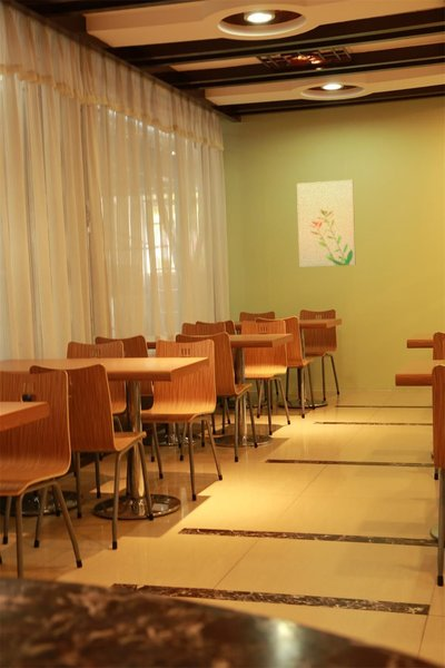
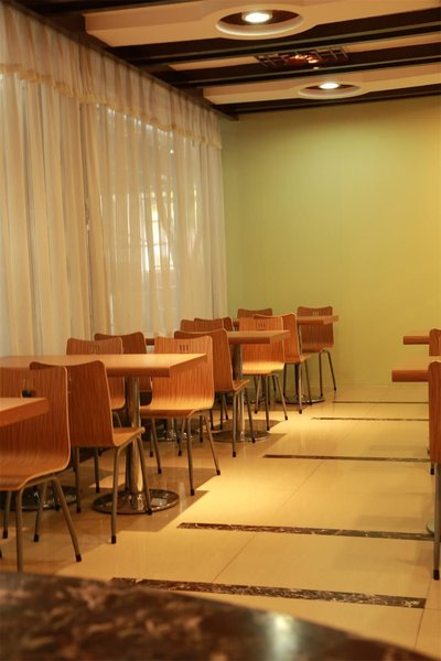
- wall art [296,179,356,268]
